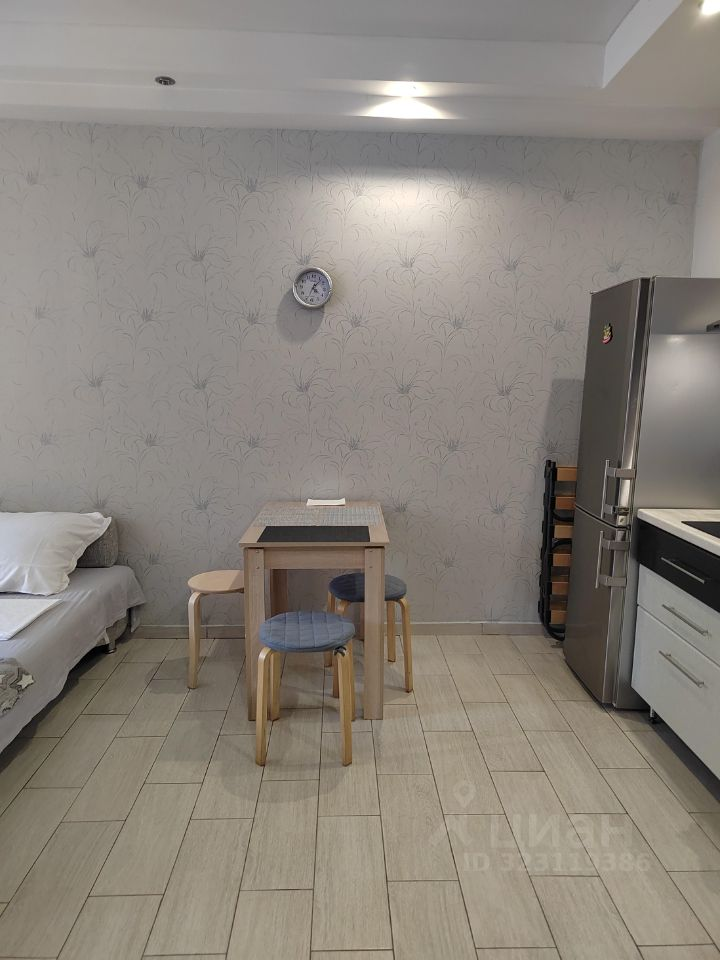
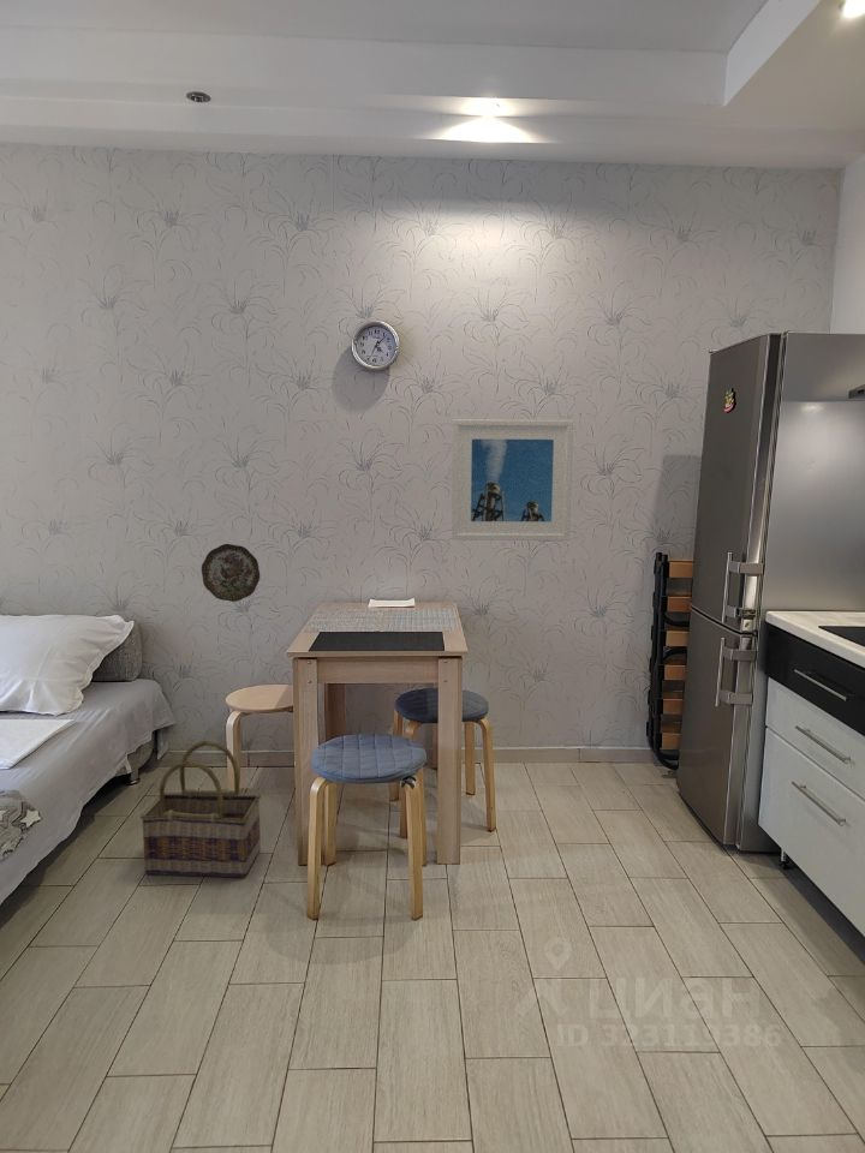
+ decorative plate [201,543,261,603]
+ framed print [451,418,574,542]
+ basket [139,740,262,878]
